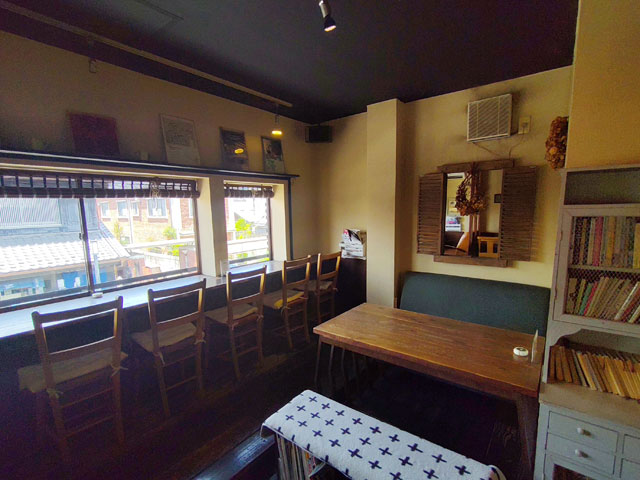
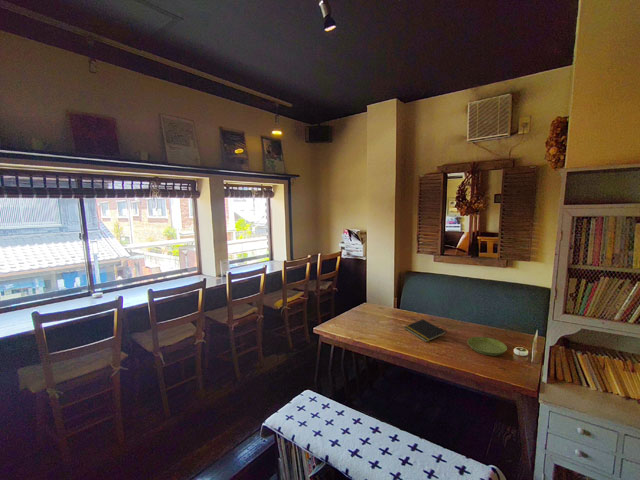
+ notepad [404,318,448,343]
+ saucer [466,336,508,357]
